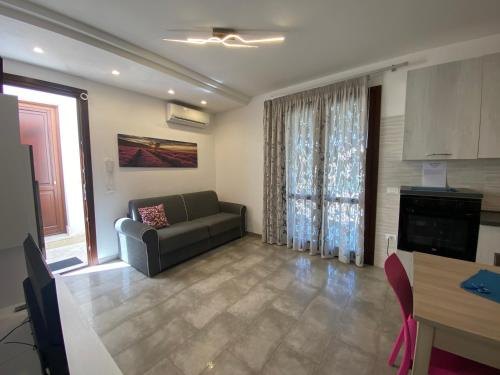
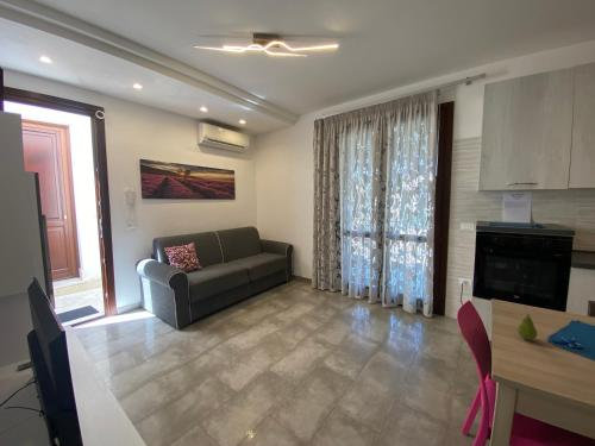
+ fruit [516,313,538,341]
